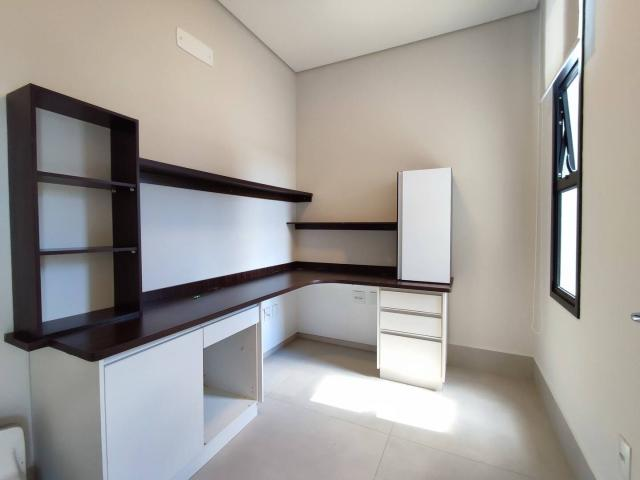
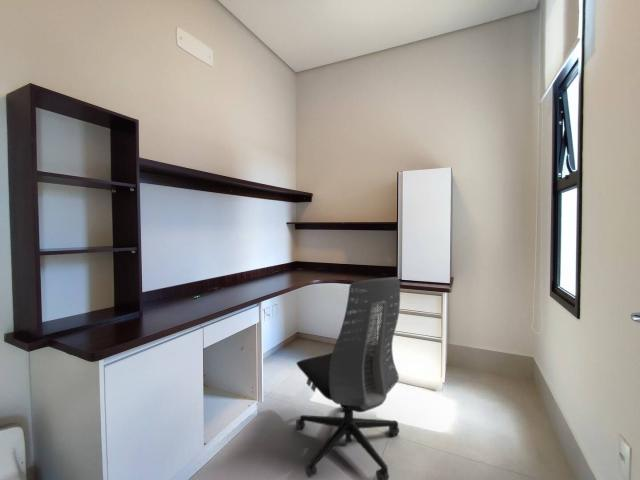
+ office chair [295,276,401,480]
